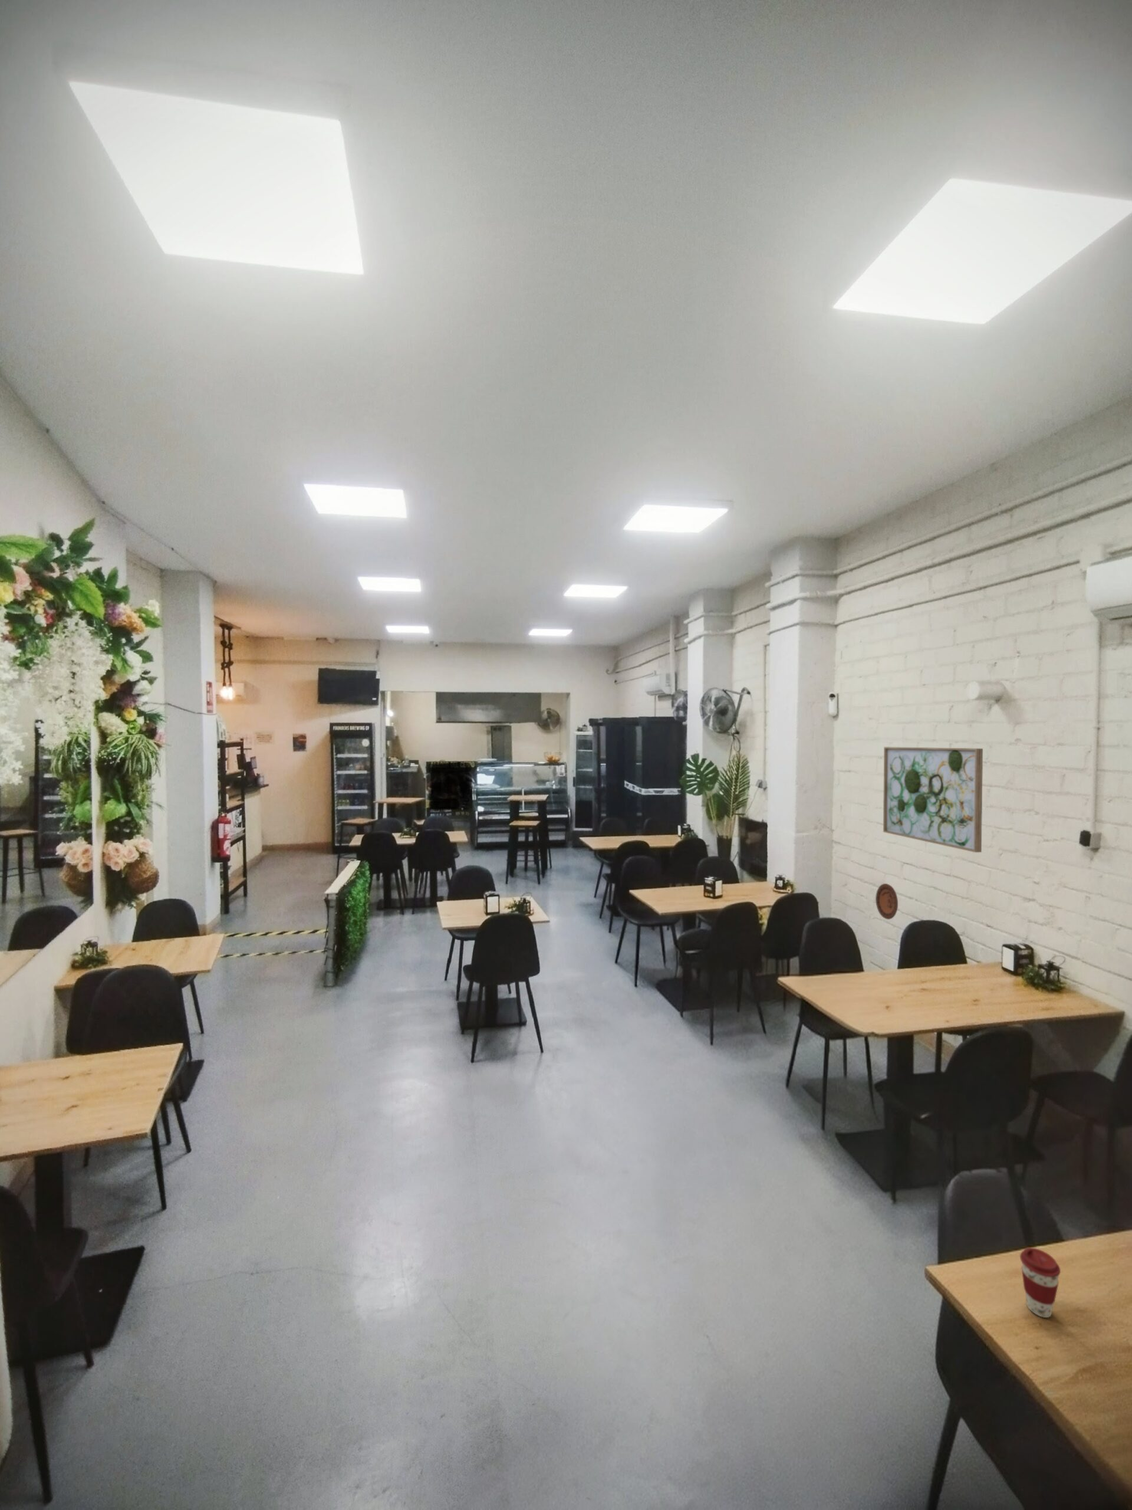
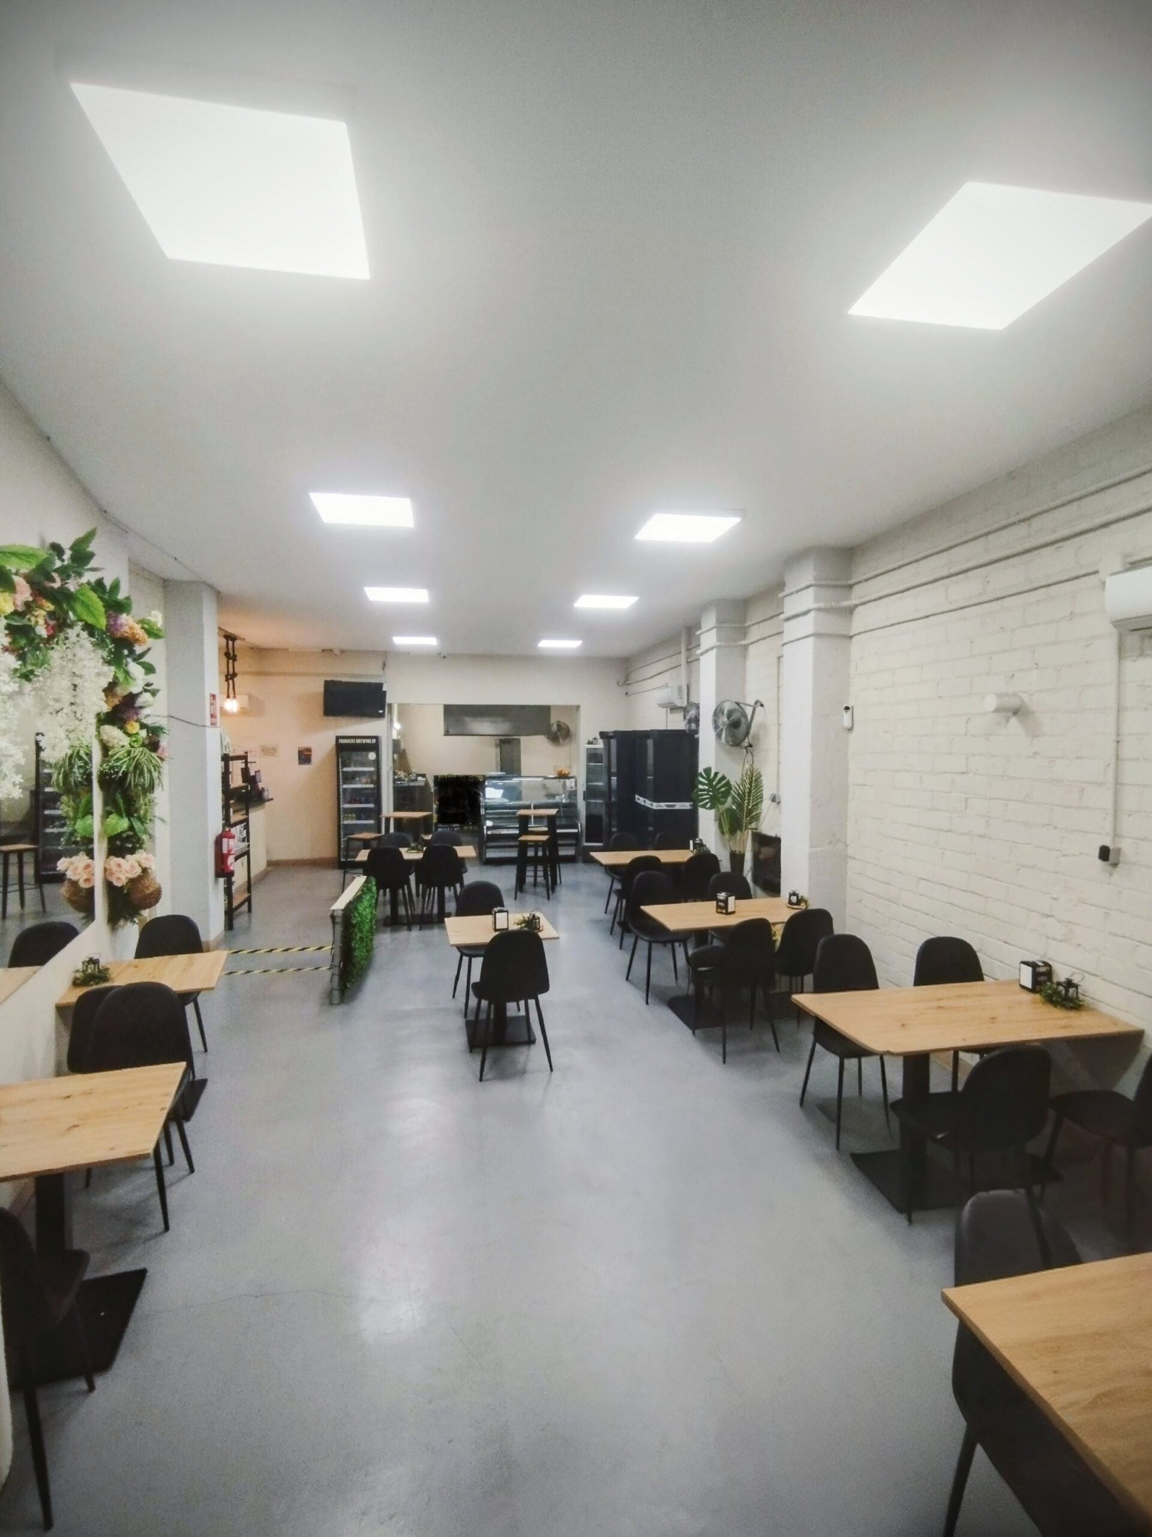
- coffee cup [1019,1247,1061,1319]
- decorative plate [875,883,899,920]
- wall art [882,747,983,852]
